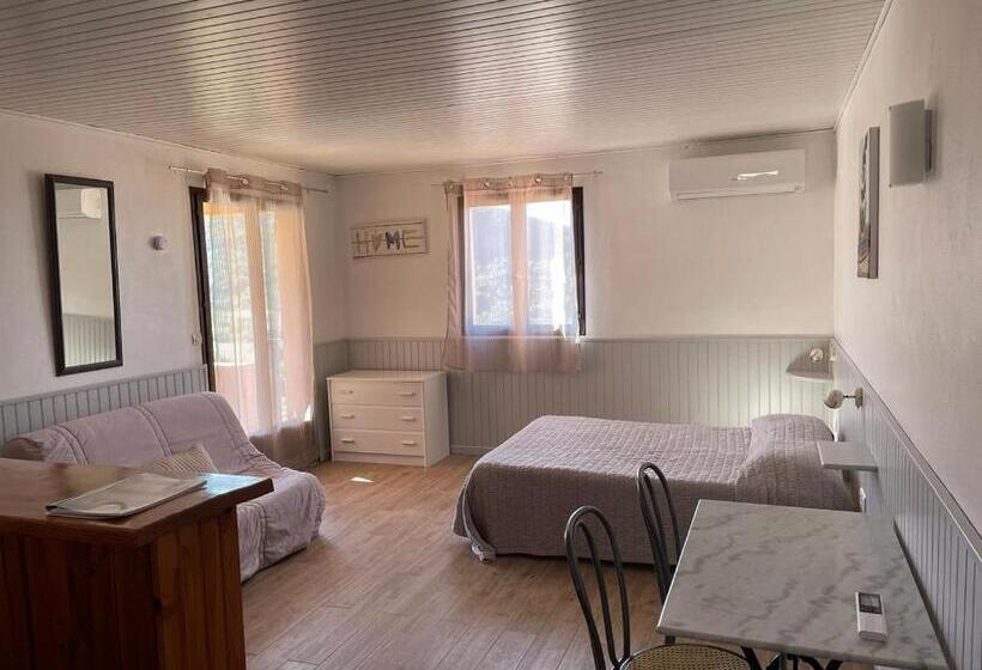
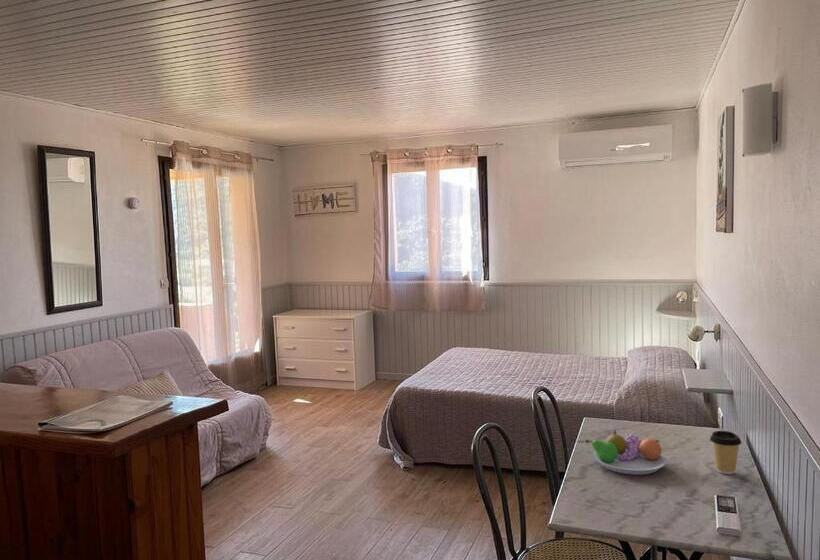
+ coffee cup [709,430,743,475]
+ fruit bowl [584,428,668,476]
